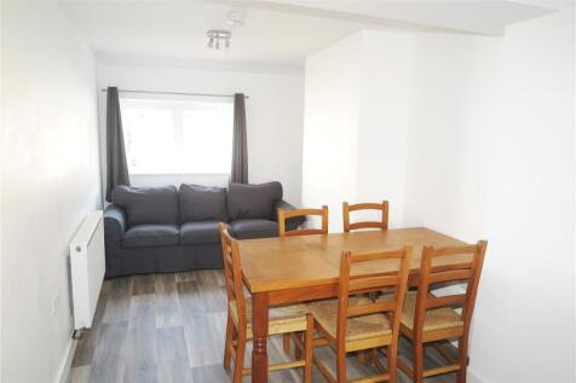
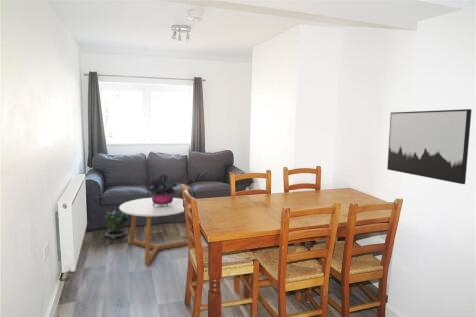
+ coffee table [118,197,189,265]
+ potted plant [103,206,131,240]
+ potted plant [147,173,178,206]
+ wall art [386,108,473,185]
